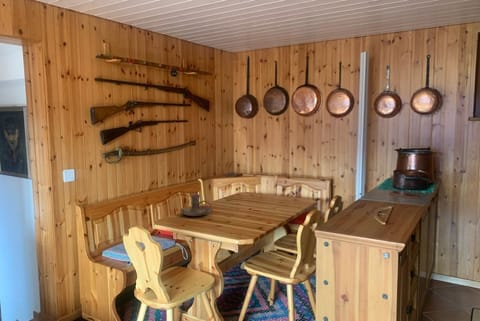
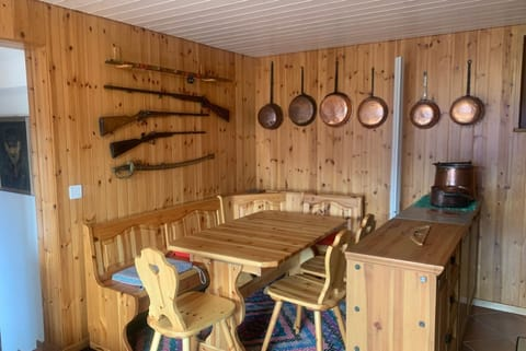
- candle holder [180,193,214,217]
